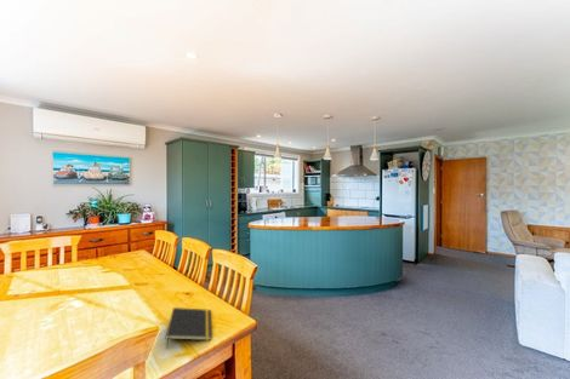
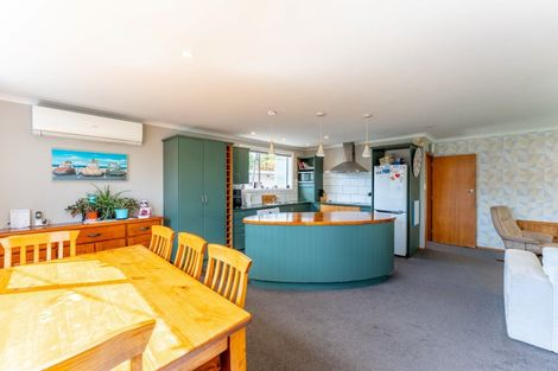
- notepad [164,306,213,350]
